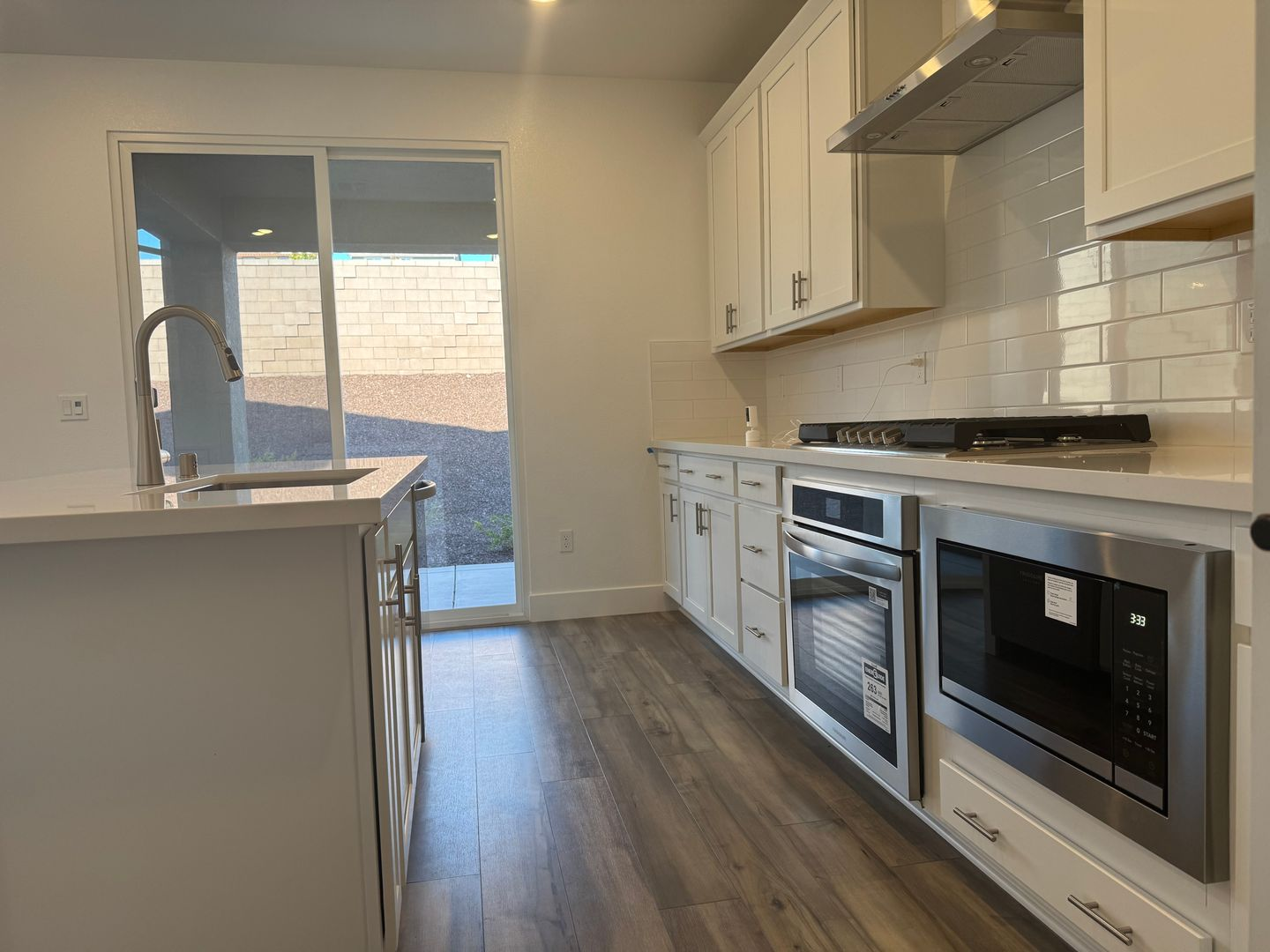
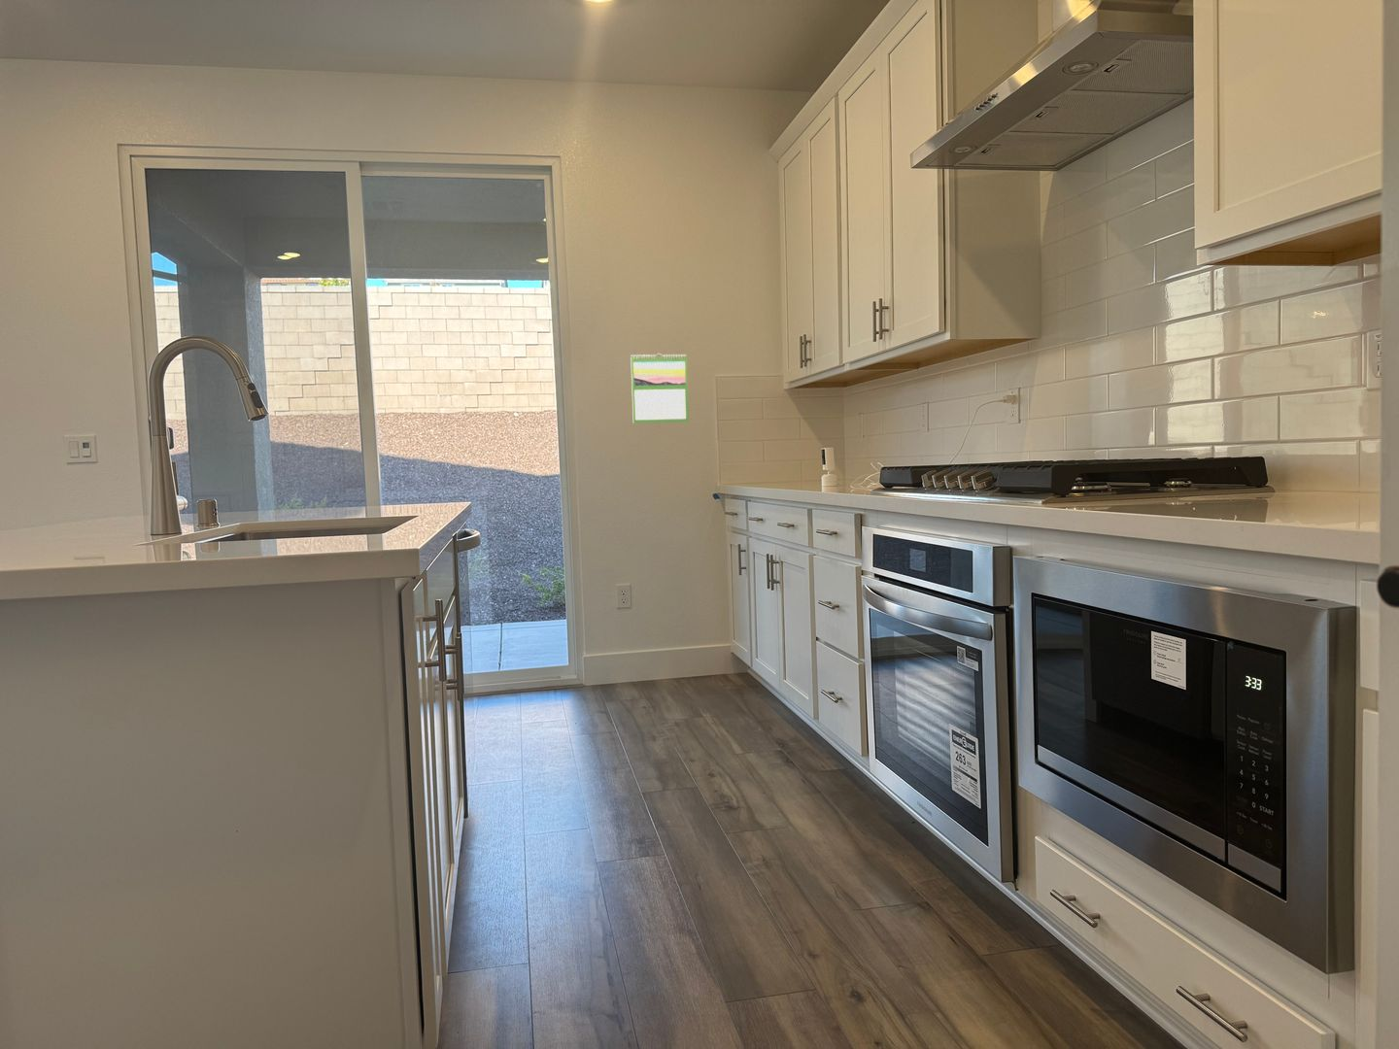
+ calendar [629,353,690,424]
